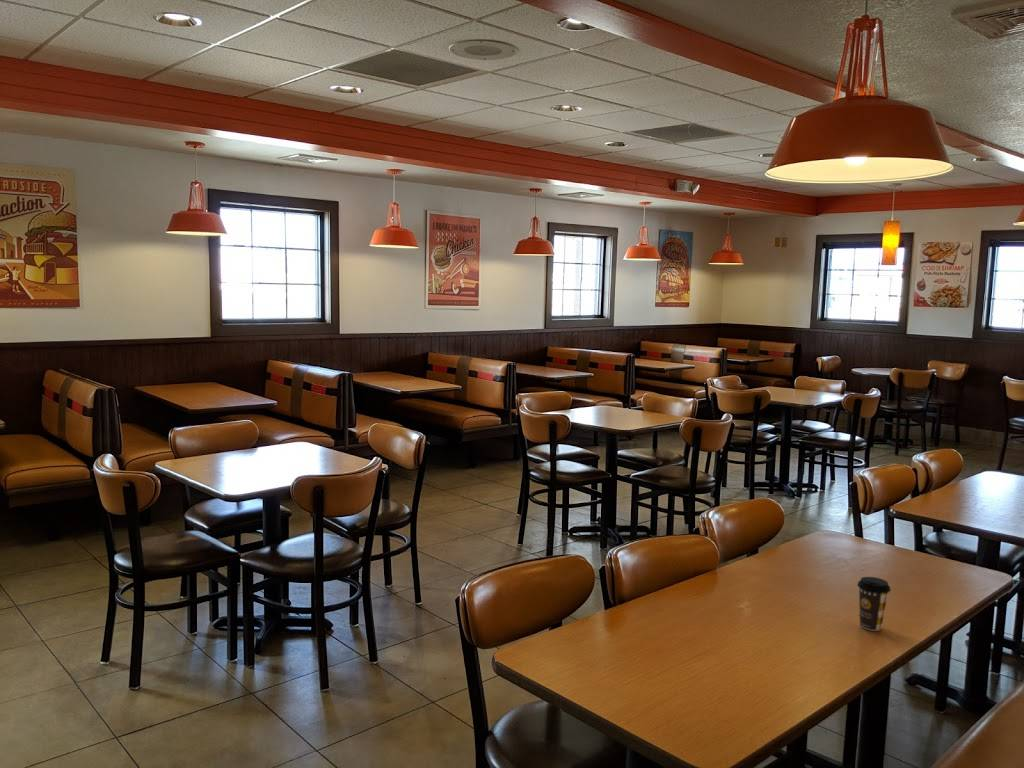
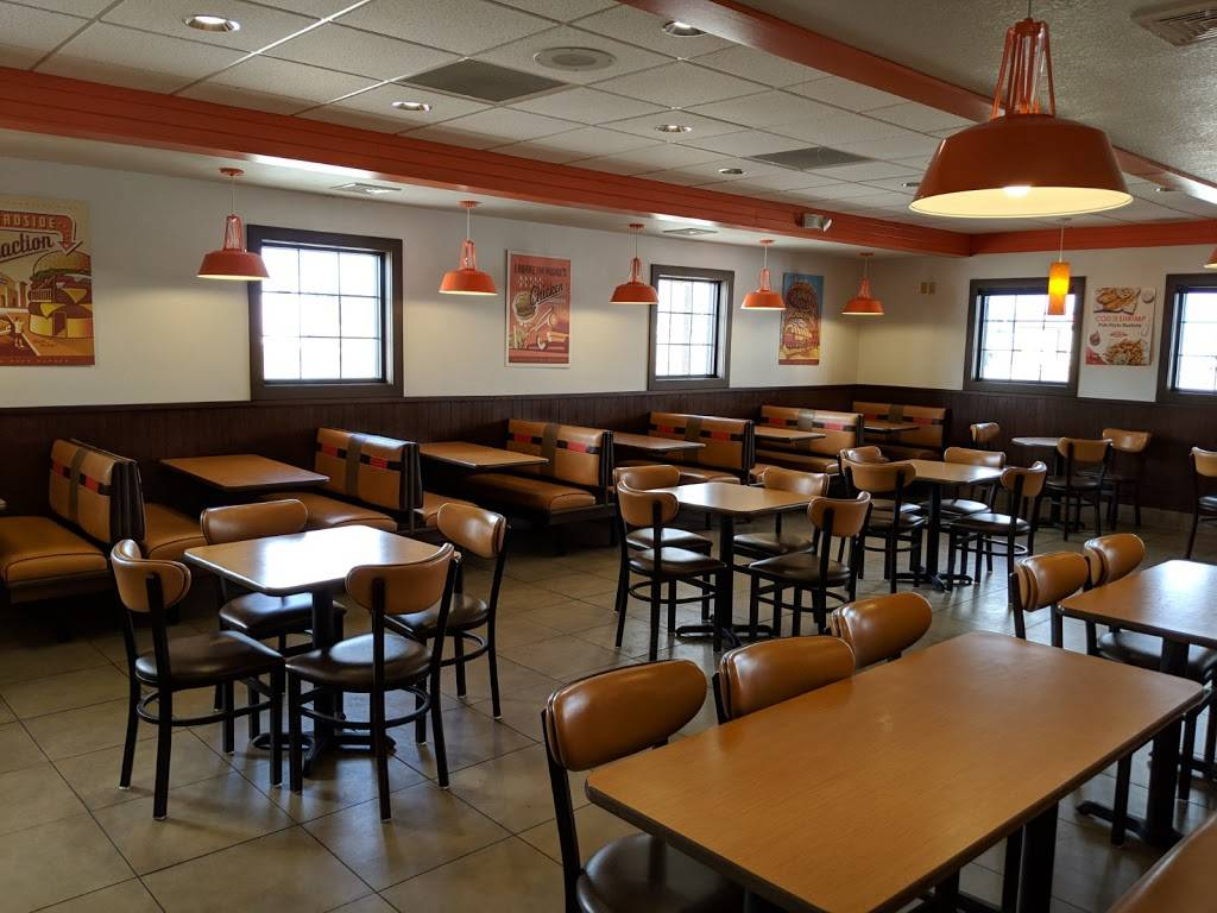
- coffee cup [856,576,892,632]
